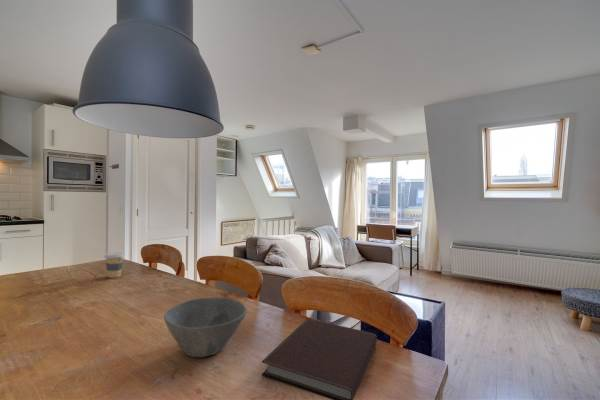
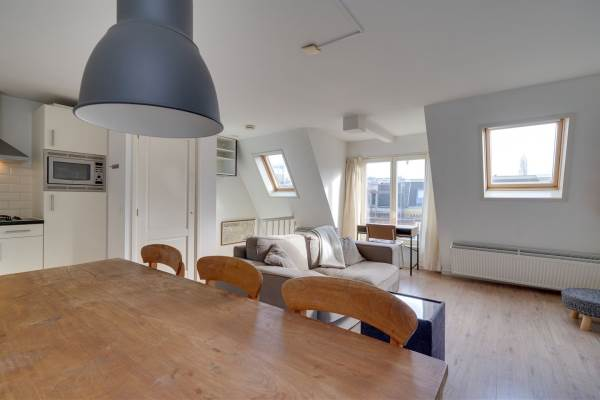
- coffee cup [104,251,126,279]
- notebook [260,318,378,400]
- bowl [163,297,248,358]
